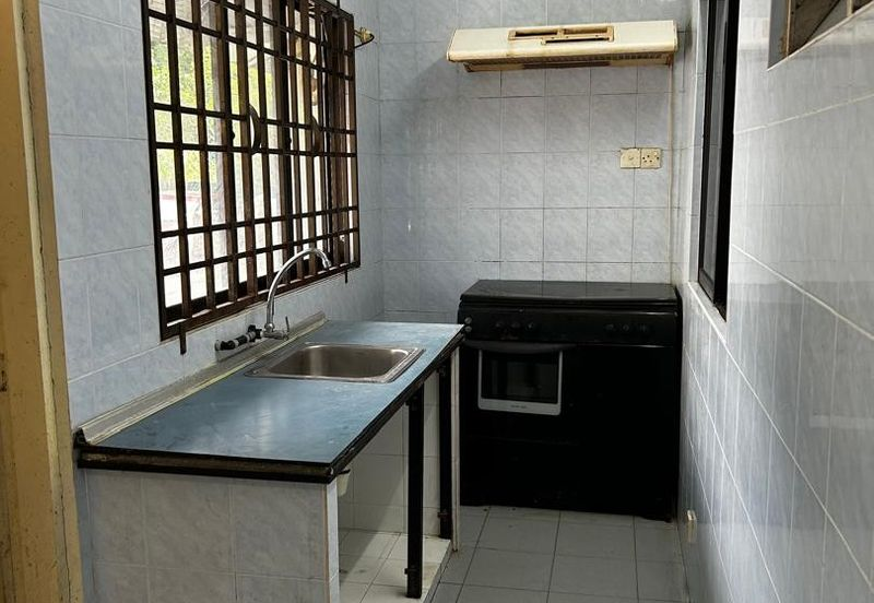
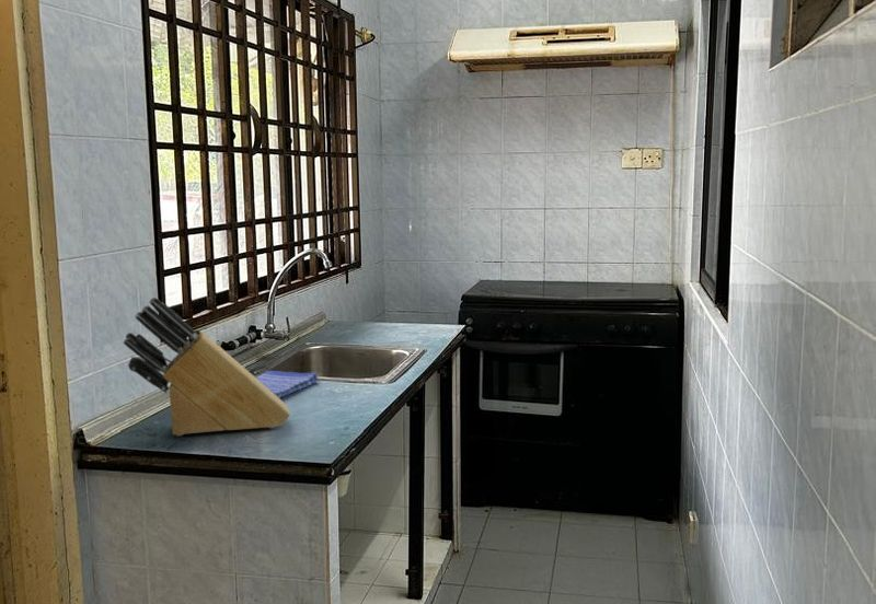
+ knife block [123,297,291,437]
+ dish towel [255,370,320,399]
